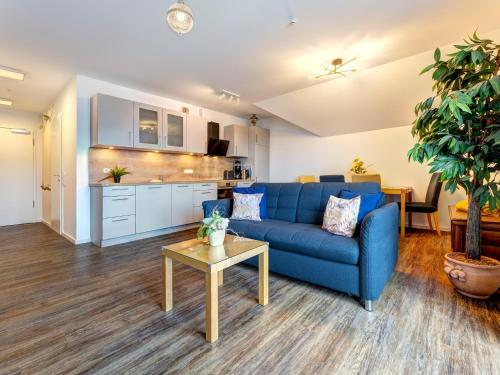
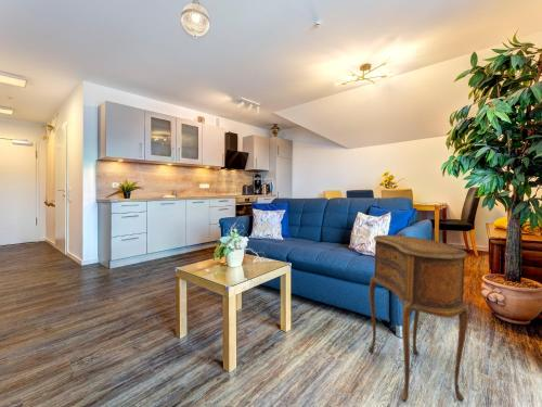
+ side table [367,234,469,403]
